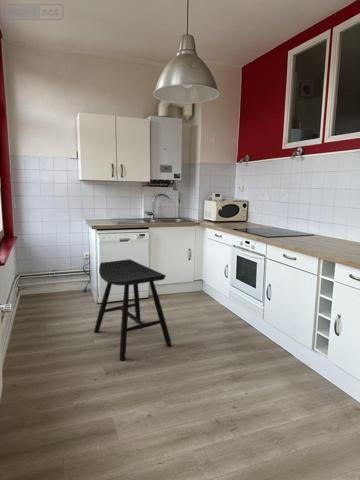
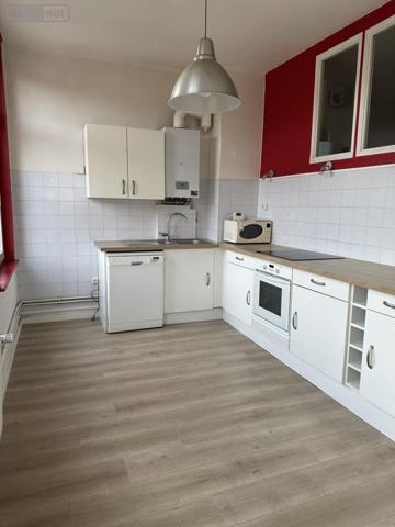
- stool [93,258,173,361]
